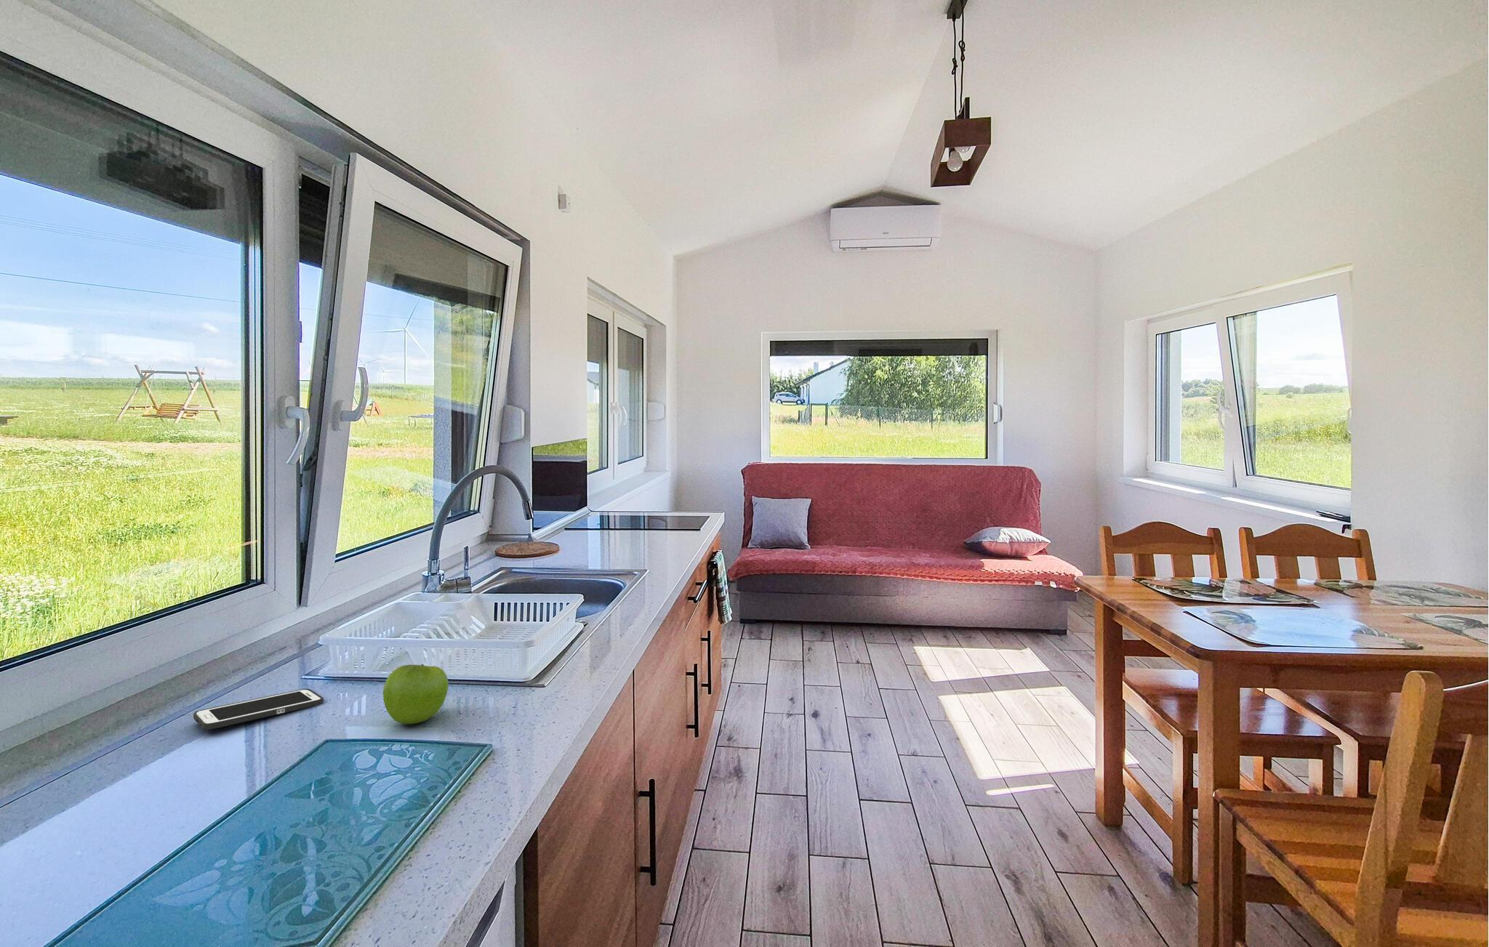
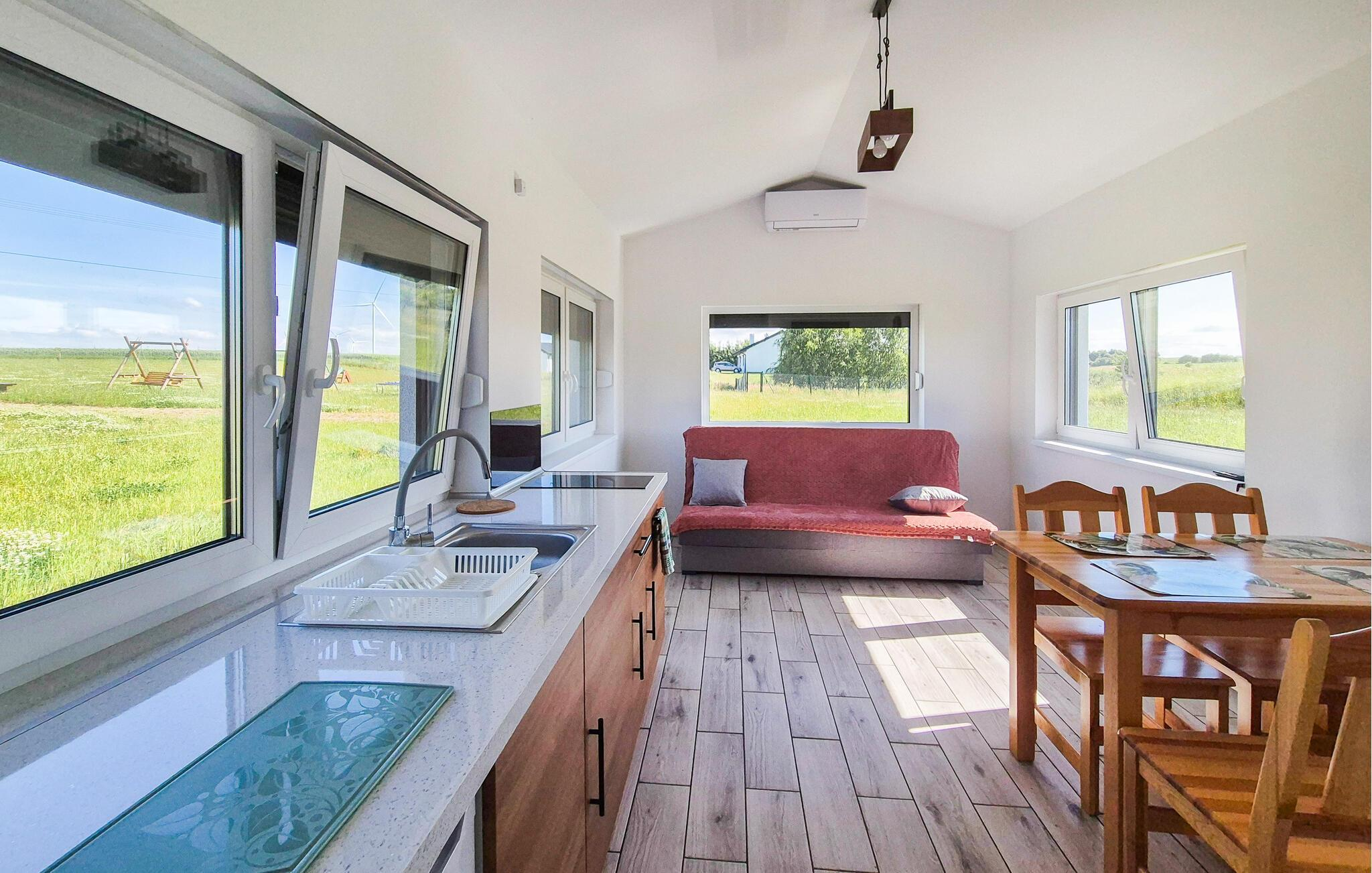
- cell phone [193,688,324,730]
- fruit [382,664,448,725]
